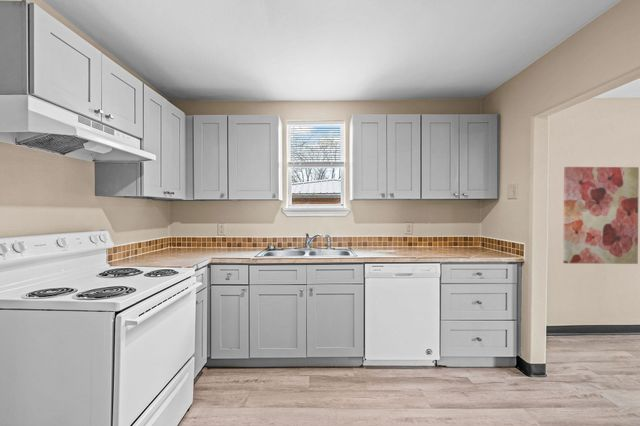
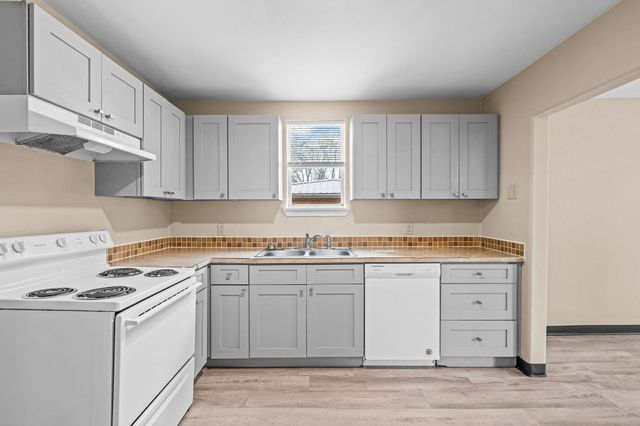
- wall art [562,166,640,265]
